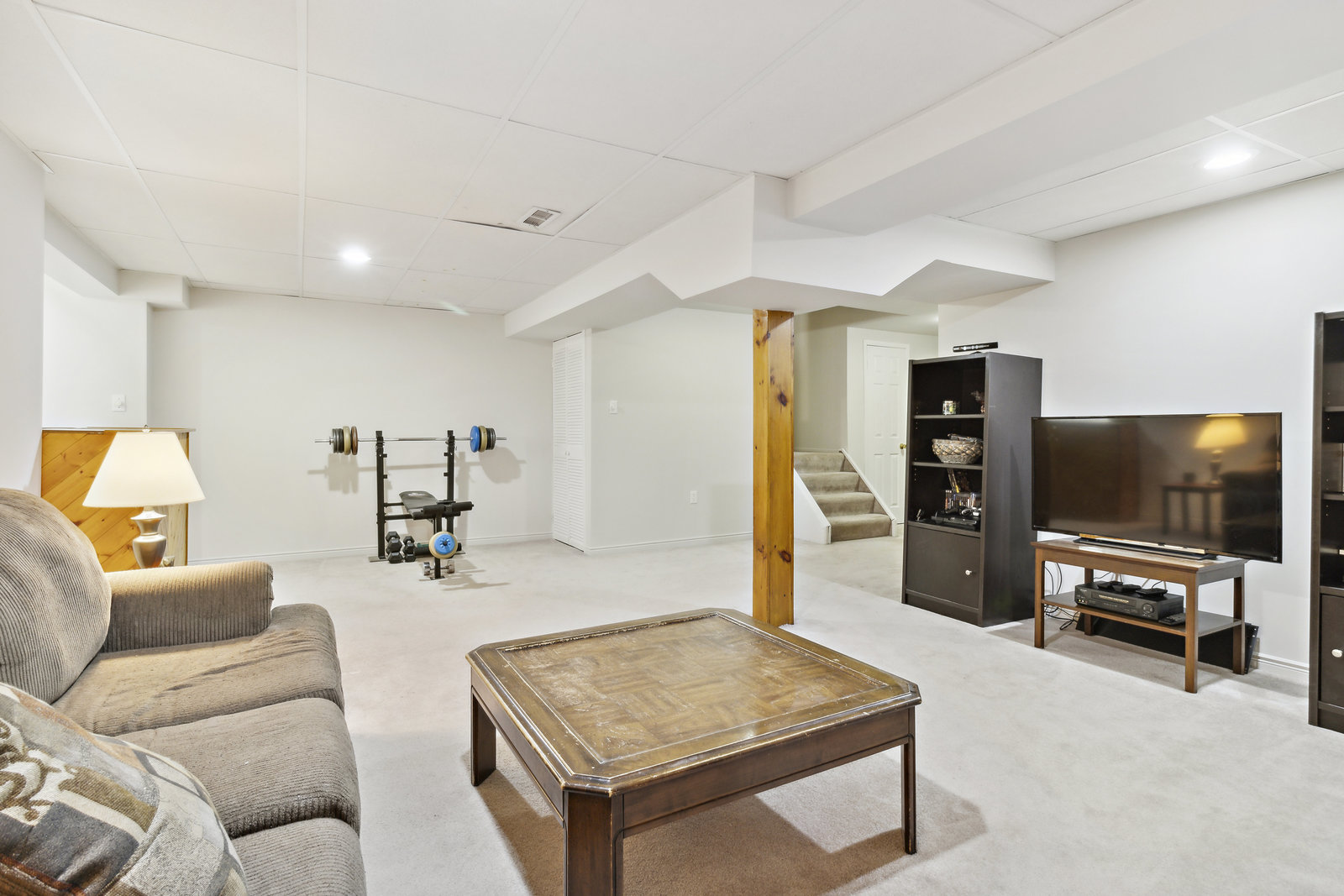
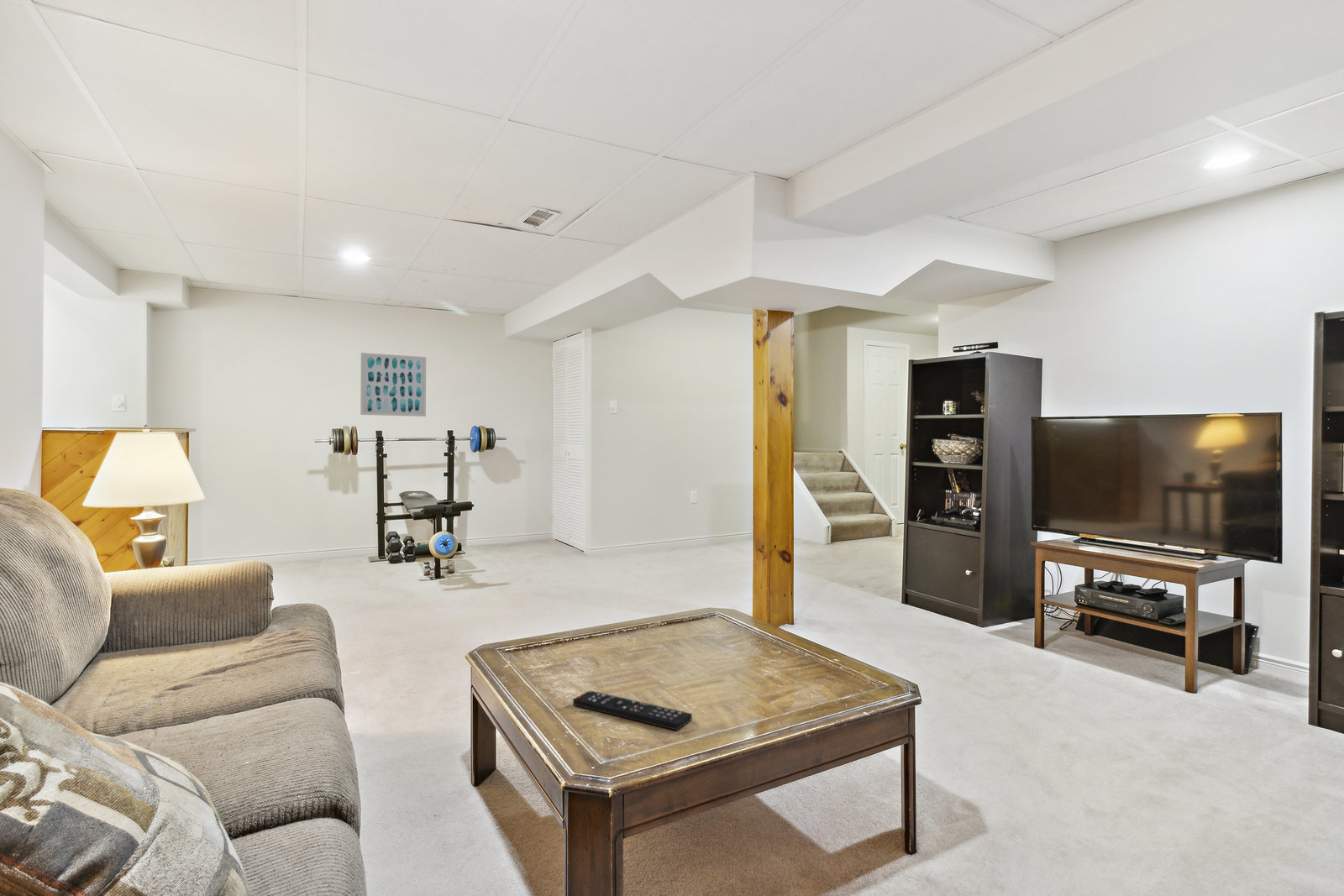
+ wall art [360,352,427,417]
+ remote control [572,689,693,731]
